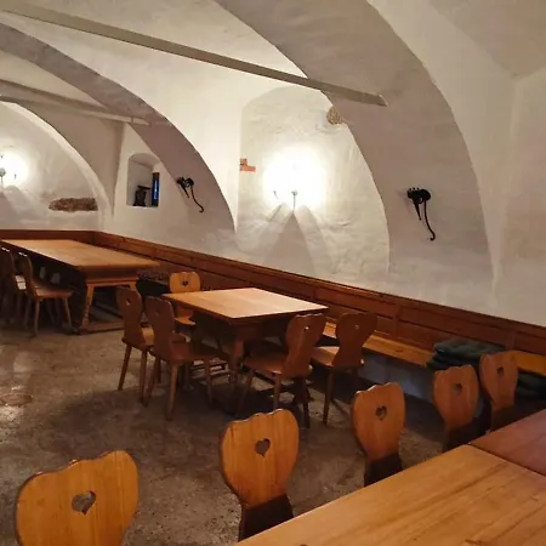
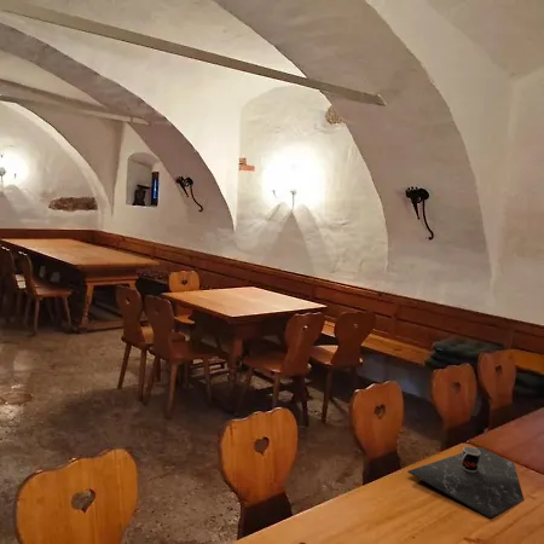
+ placemat [406,446,526,520]
